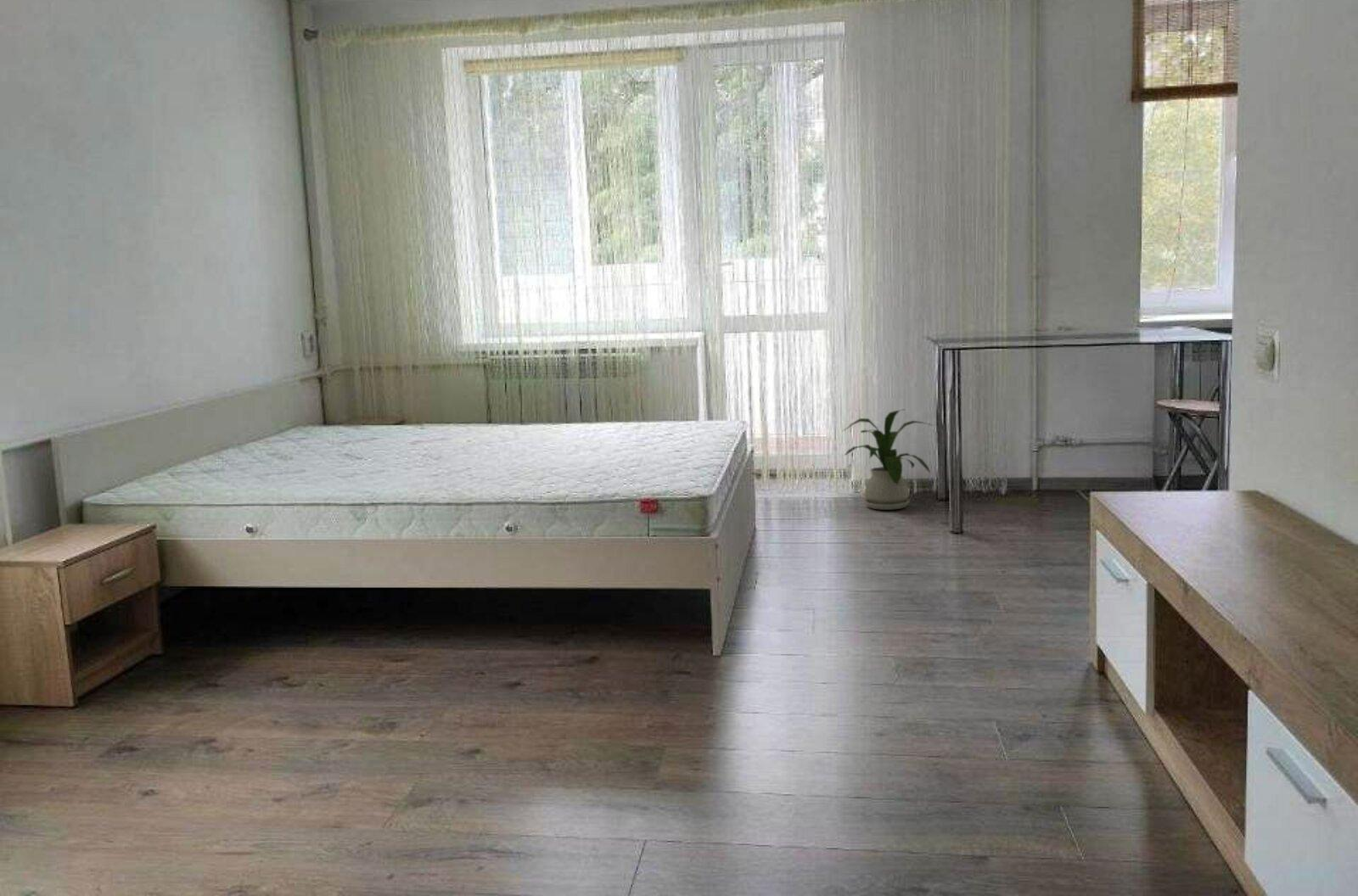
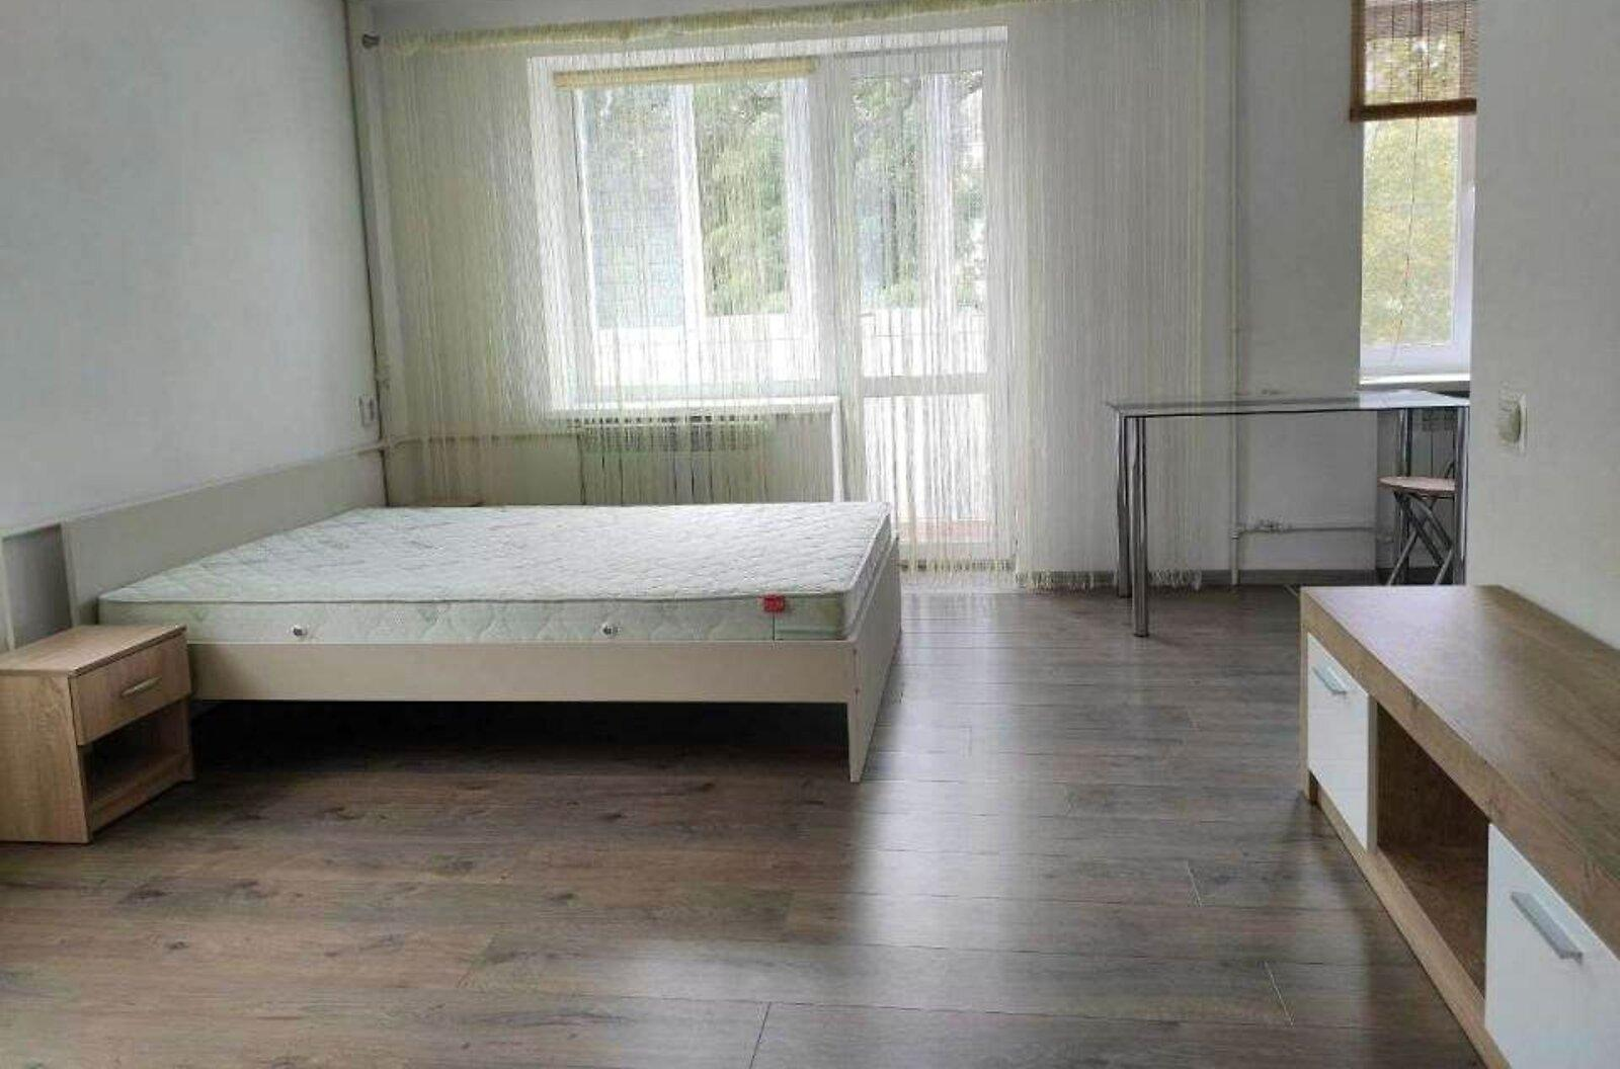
- house plant [842,408,934,511]
